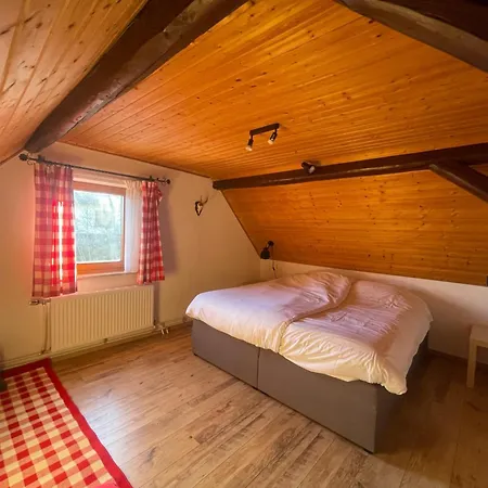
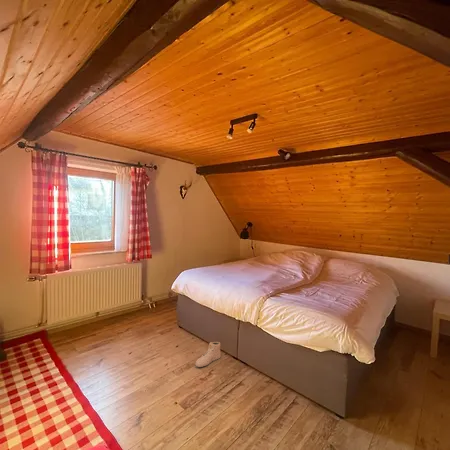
+ sneaker [195,341,222,368]
